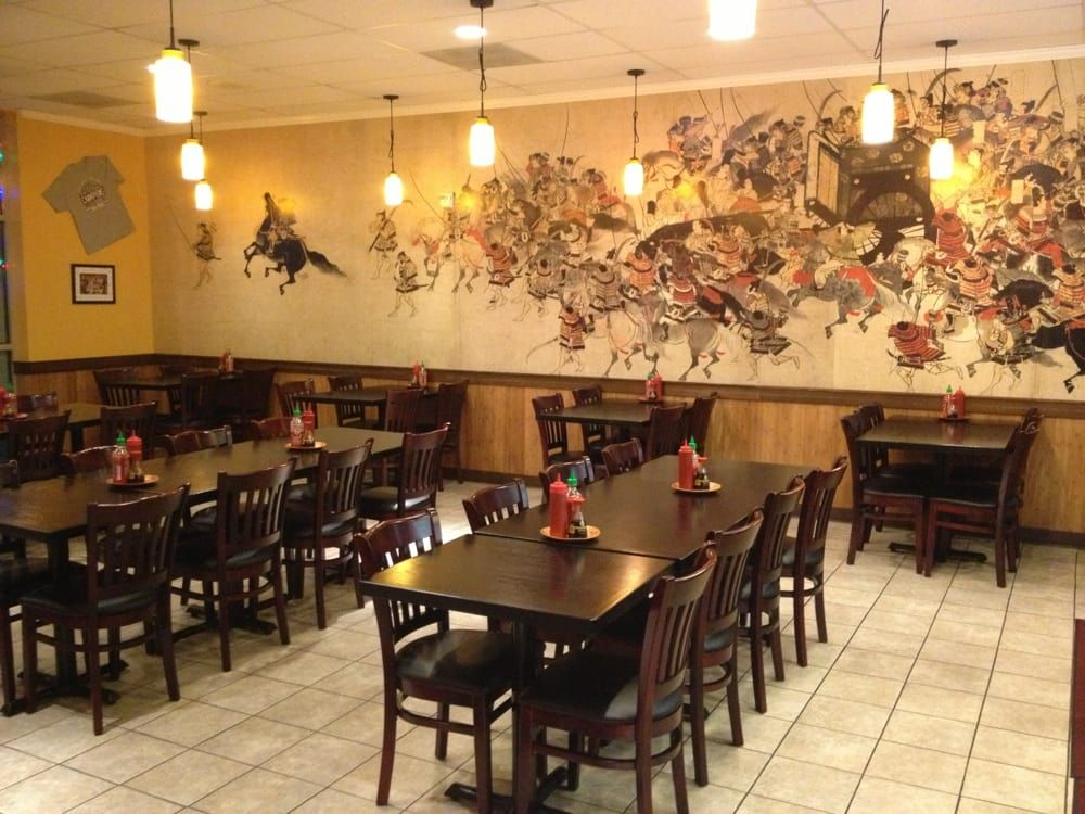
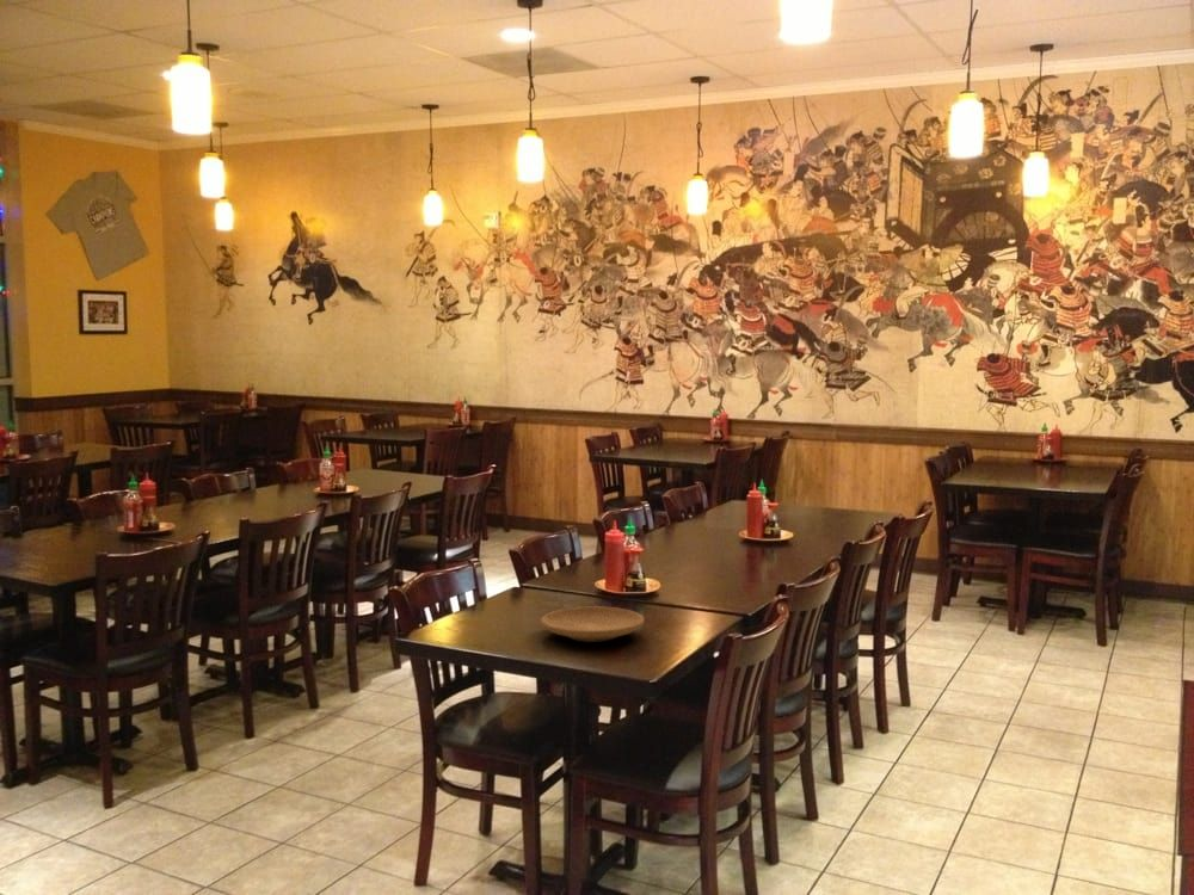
+ plate [540,605,646,643]
